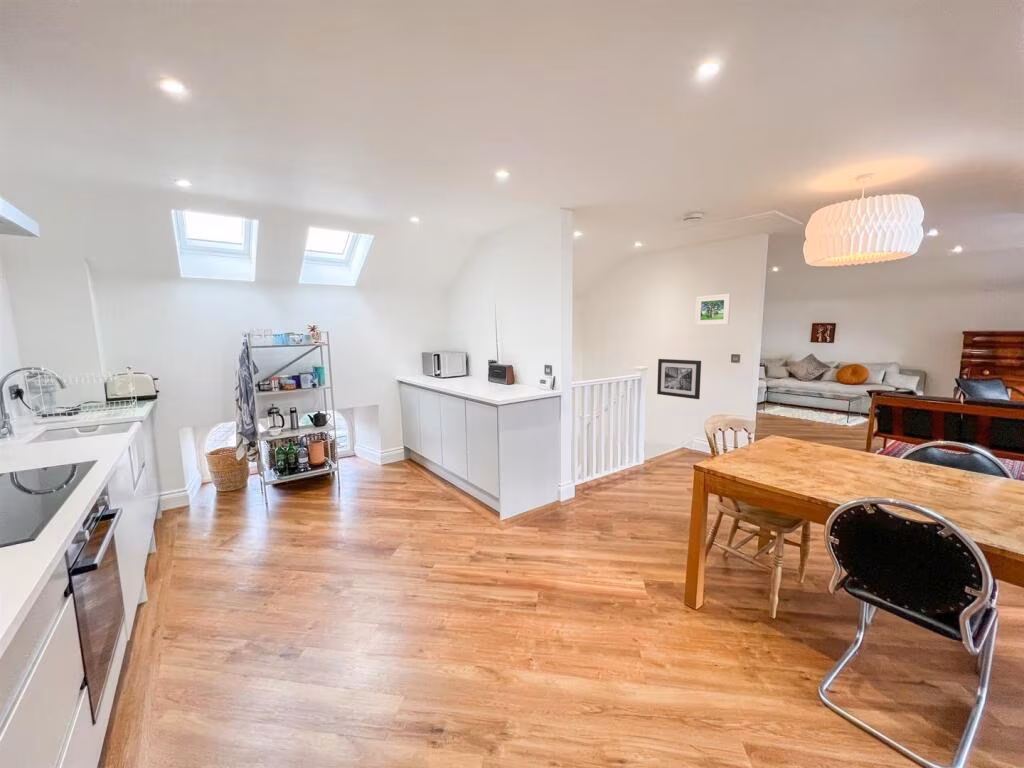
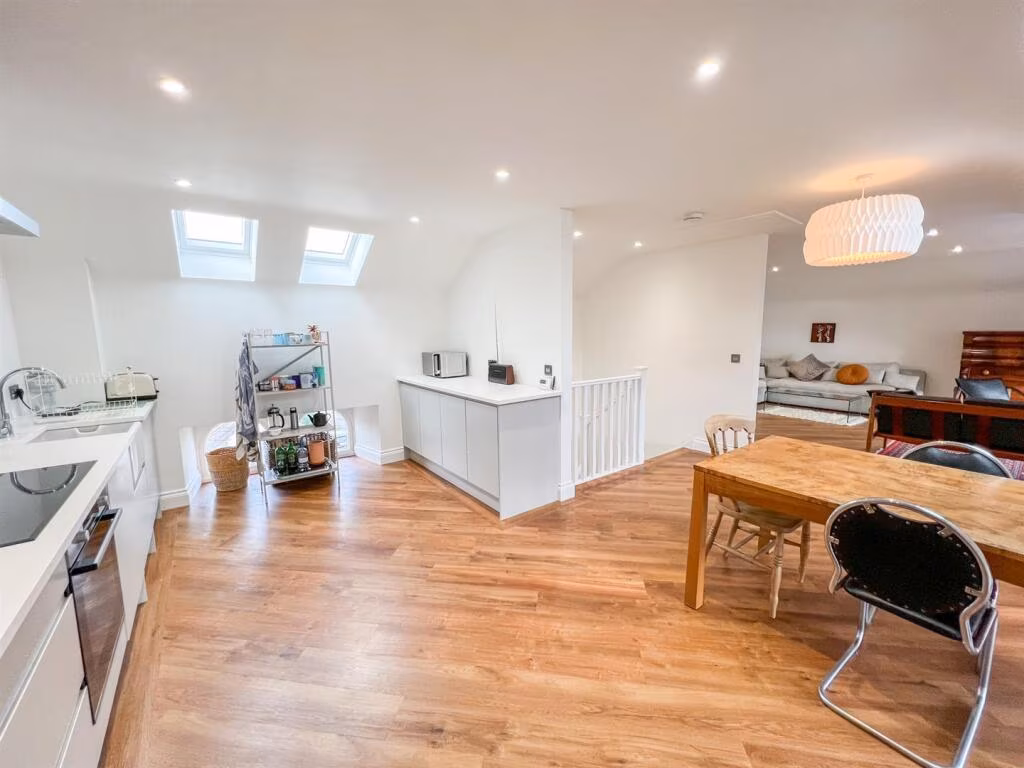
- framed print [694,293,732,326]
- wall art [656,358,702,400]
